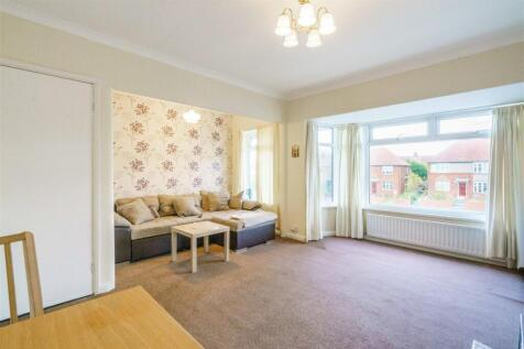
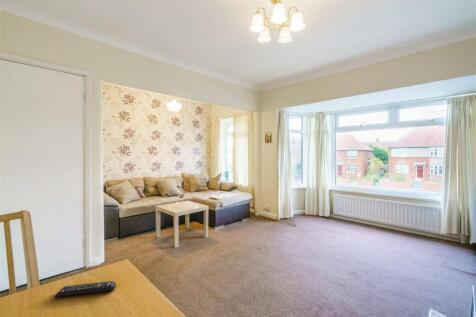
+ remote control [53,280,117,298]
